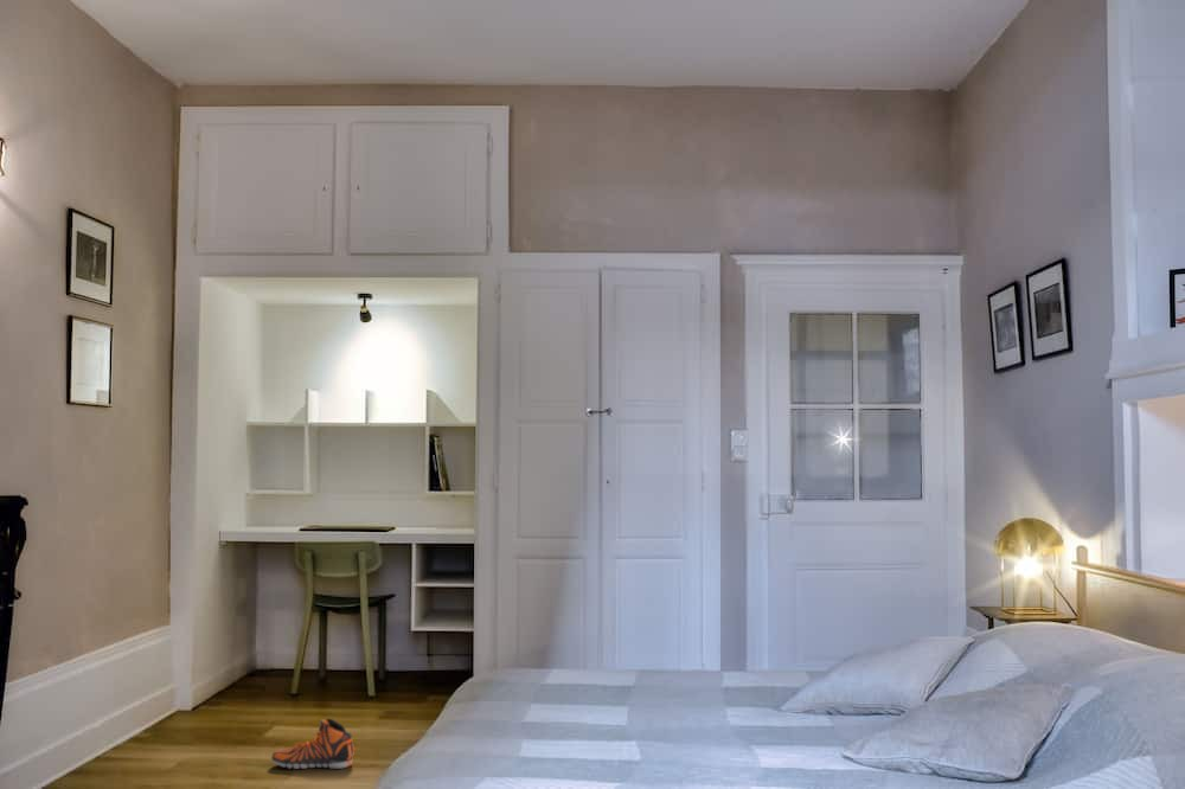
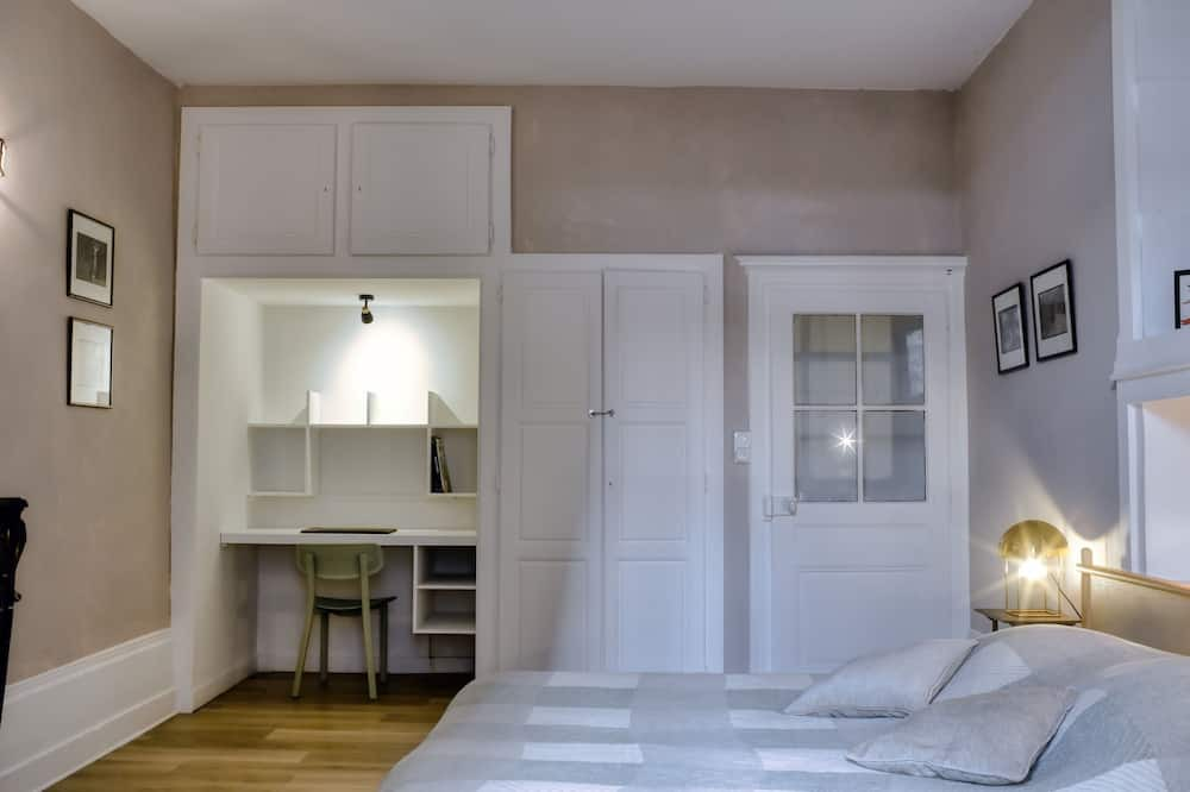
- sneaker [270,718,356,770]
